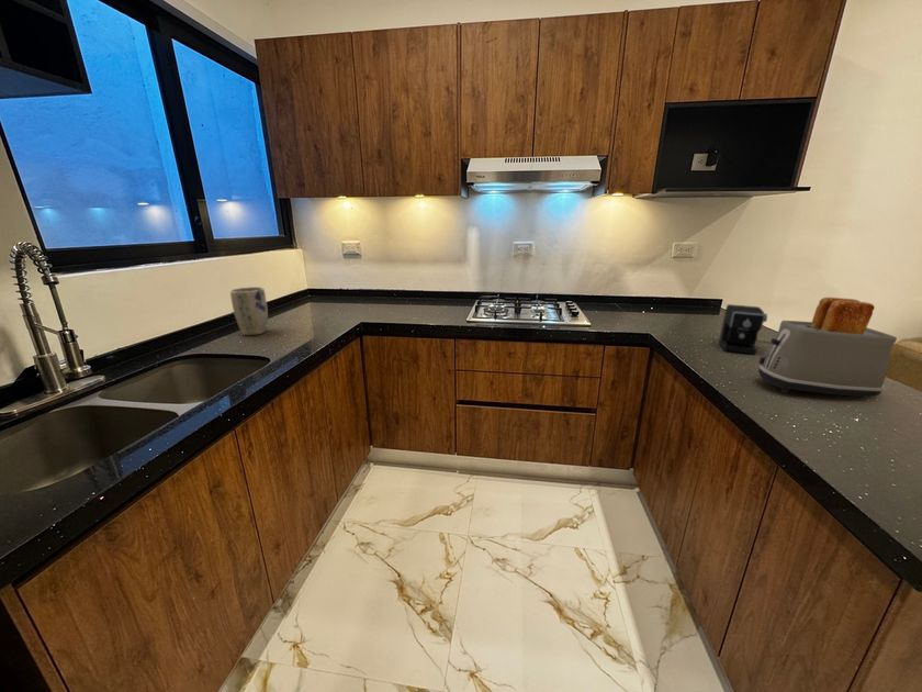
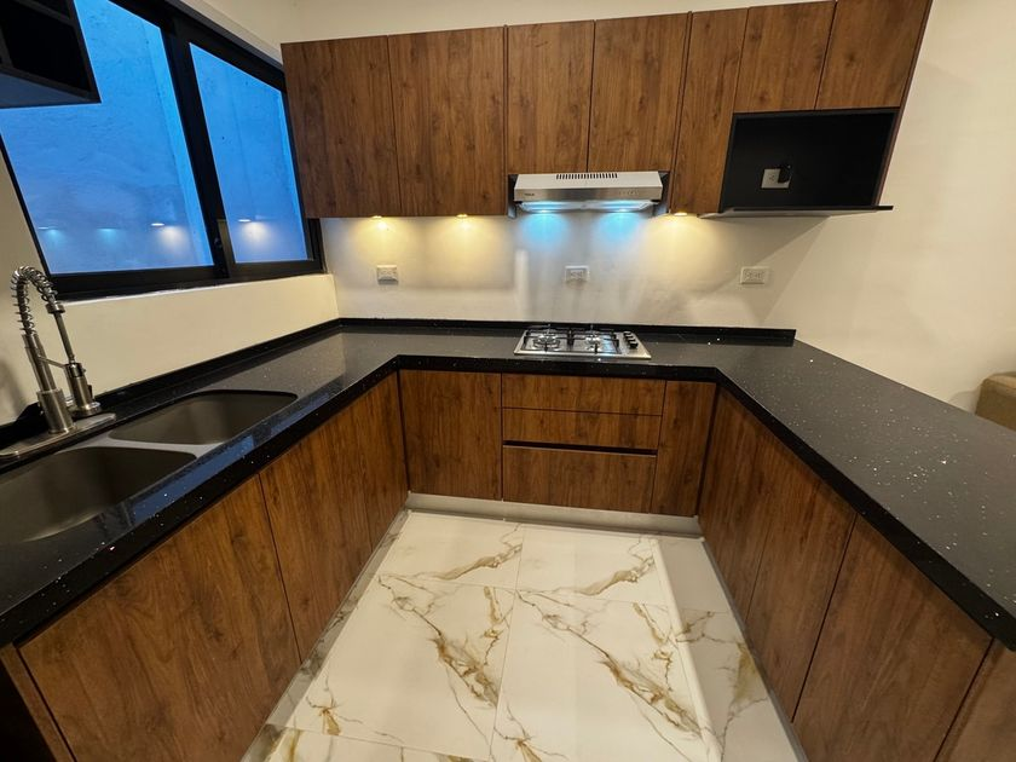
- coffee maker [718,303,771,355]
- plant pot [229,286,269,336]
- toaster [757,297,898,398]
